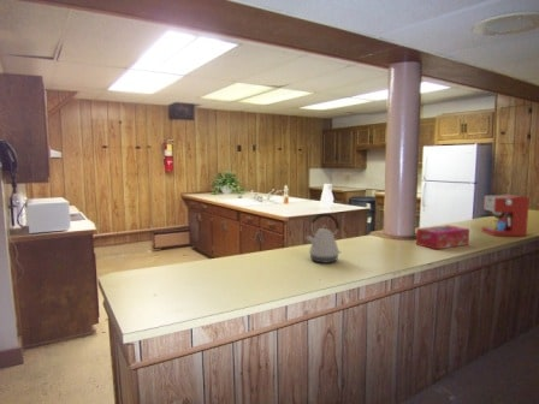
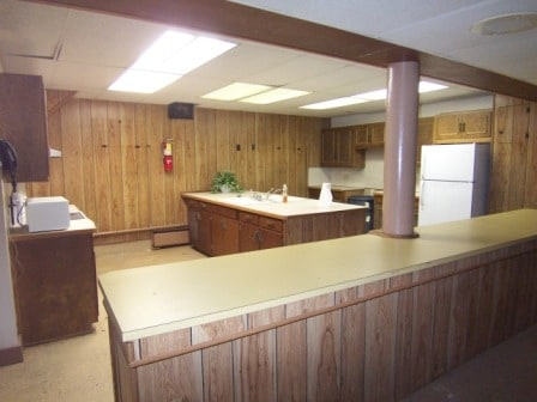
- tissue box [415,224,470,250]
- coffee maker [479,194,531,237]
- kettle [304,213,342,265]
